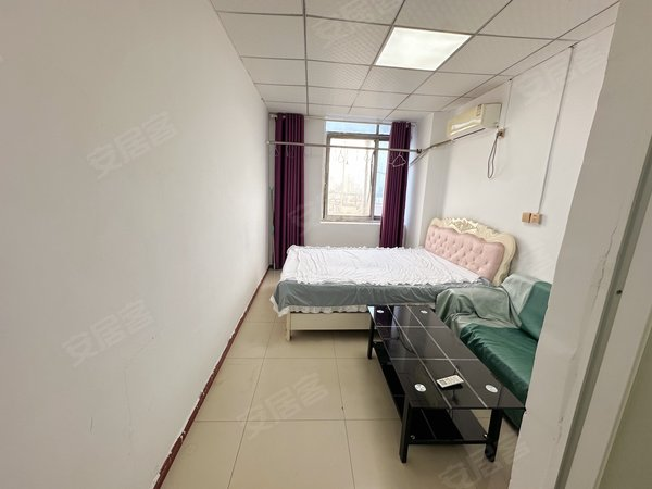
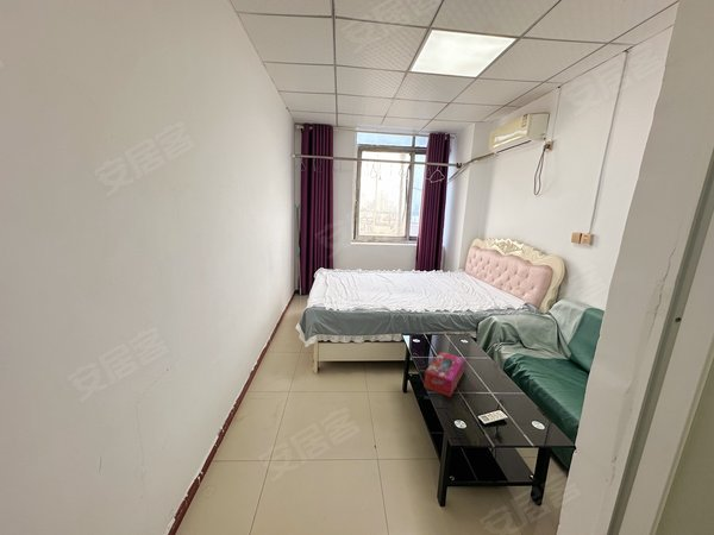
+ tissue box [422,351,466,398]
